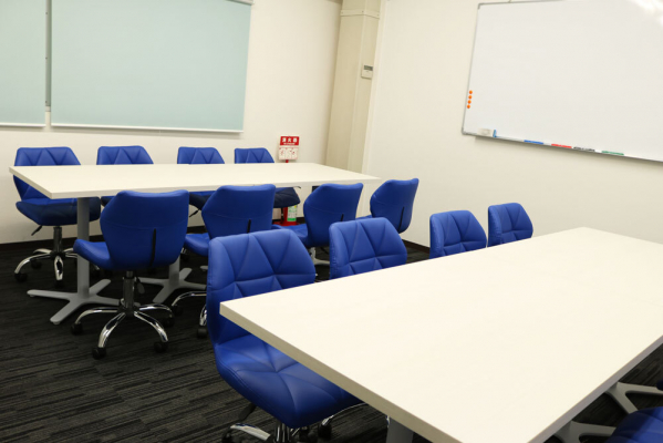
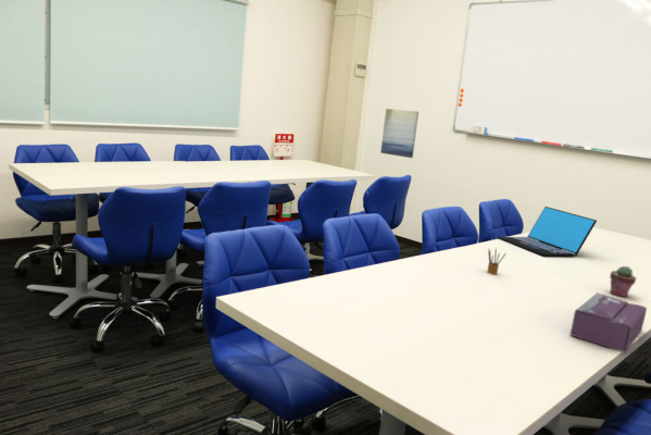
+ potted succulent [609,265,637,298]
+ tissue box [569,291,648,353]
+ wall art [379,108,420,159]
+ laptop [497,206,598,258]
+ pencil box [486,247,506,275]
